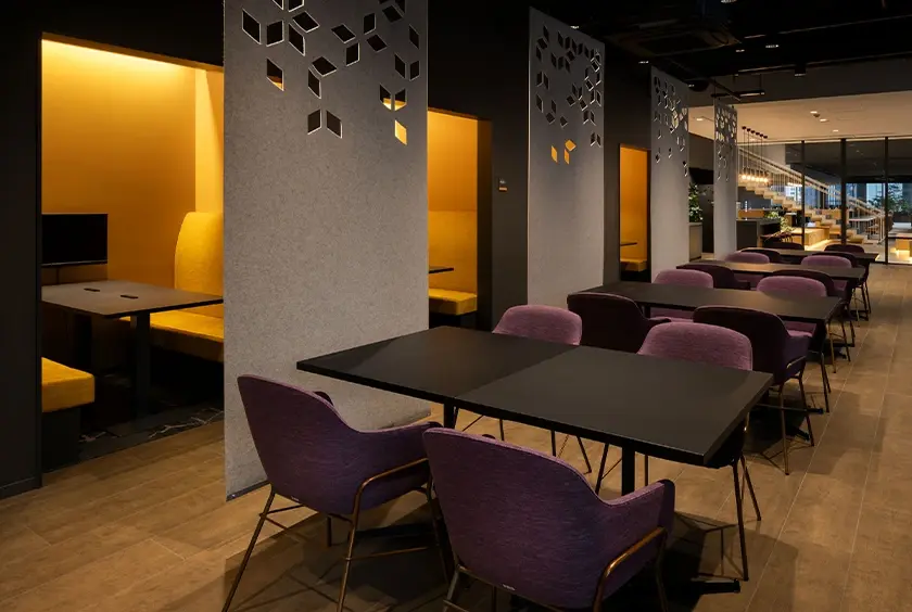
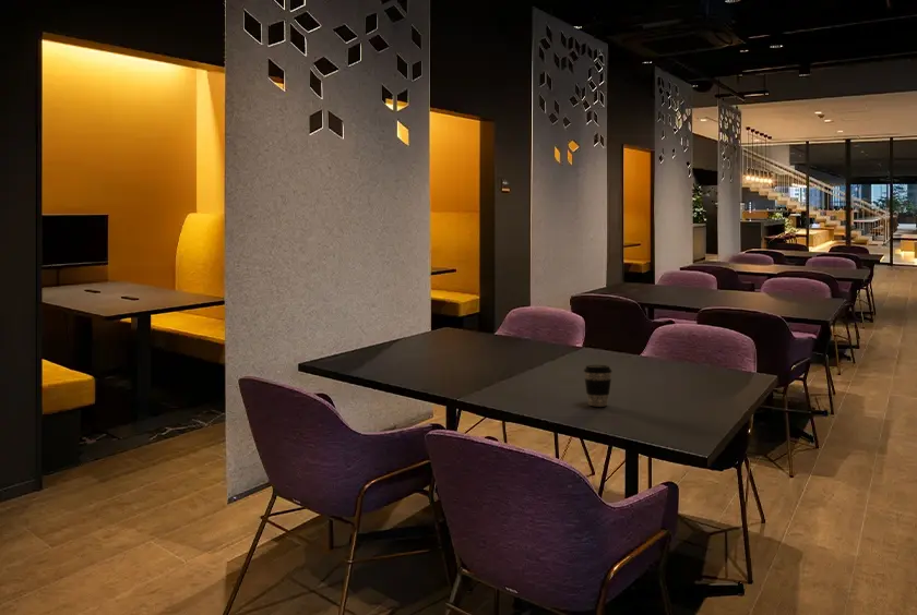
+ coffee cup [583,364,612,408]
